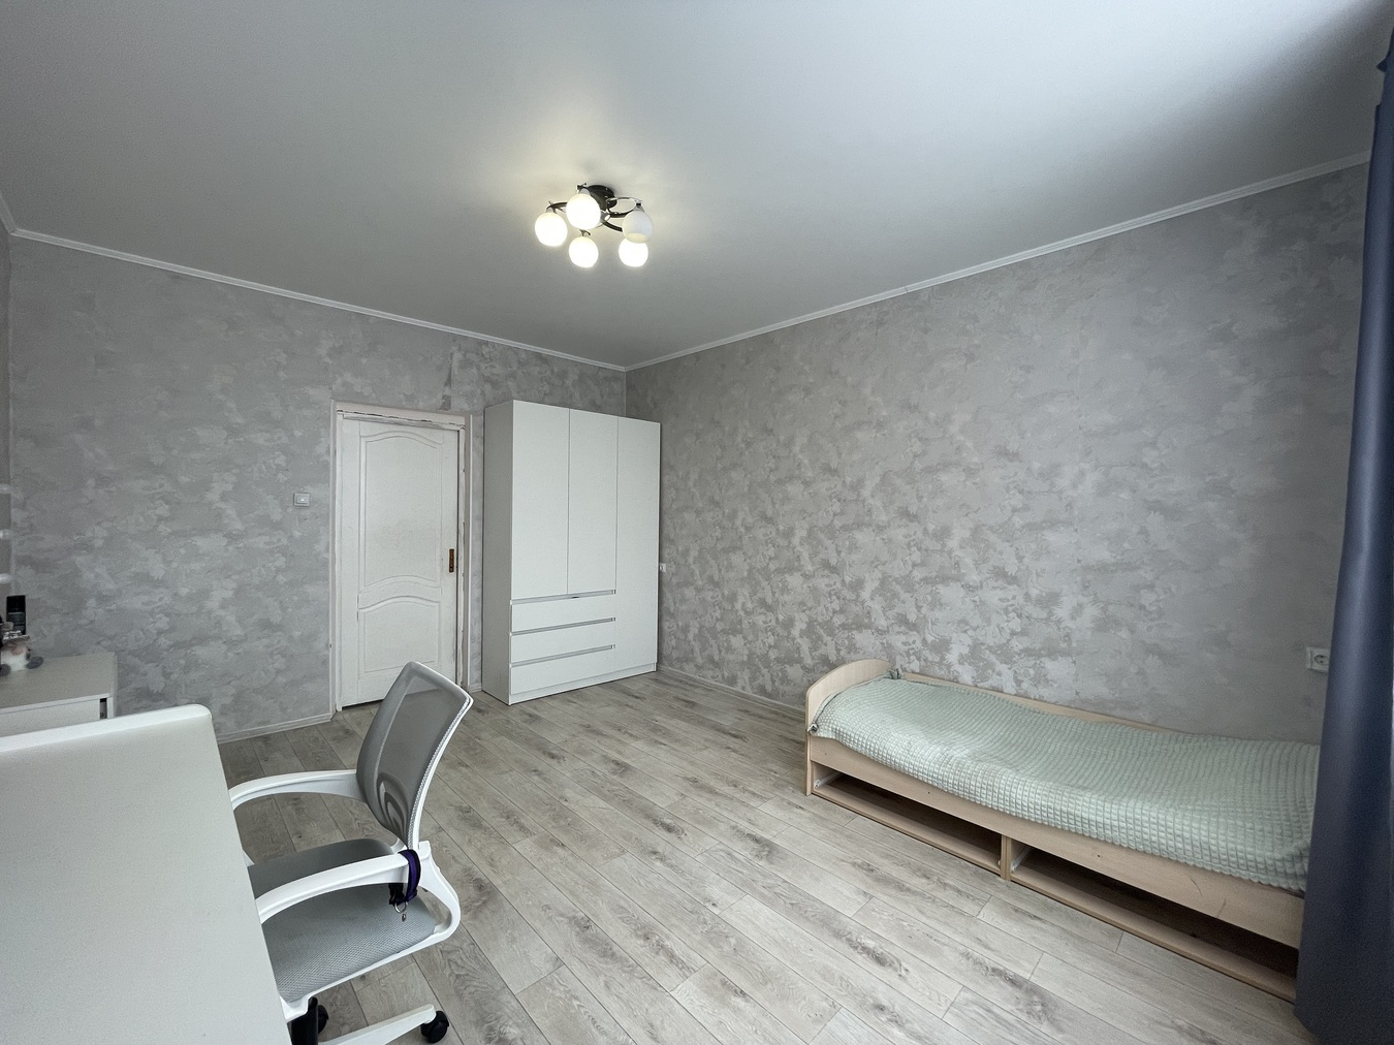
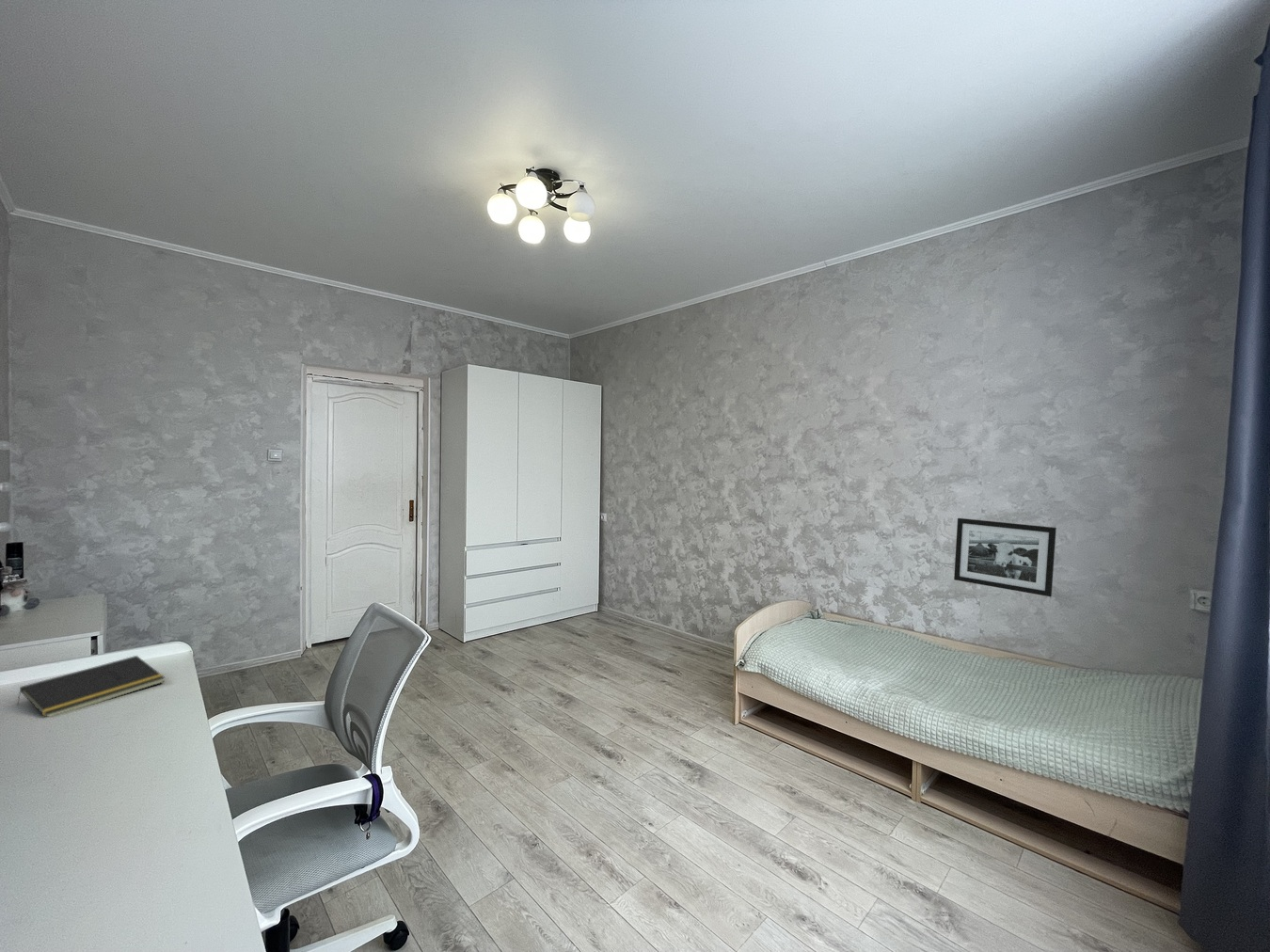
+ notepad [16,655,166,718]
+ picture frame [953,517,1057,597]
